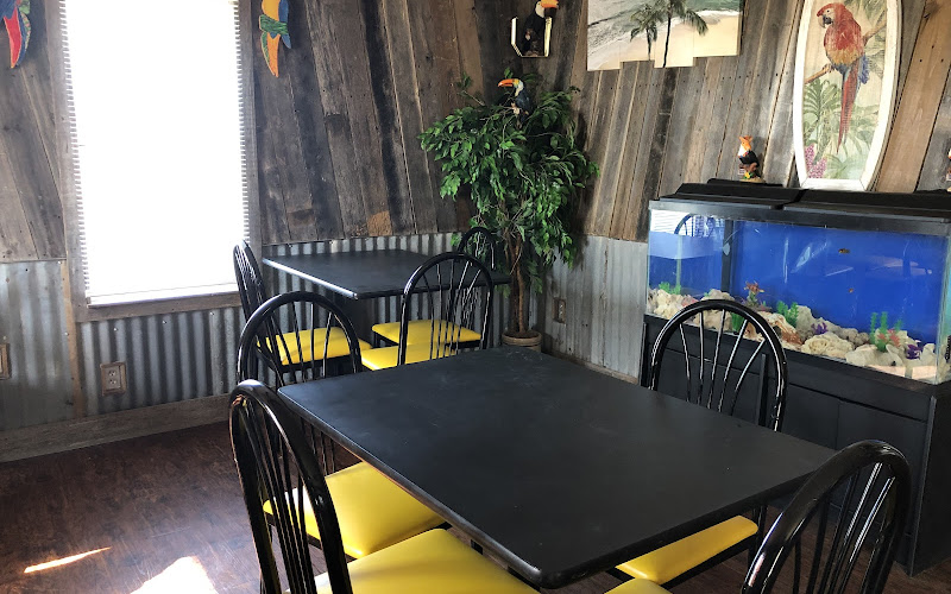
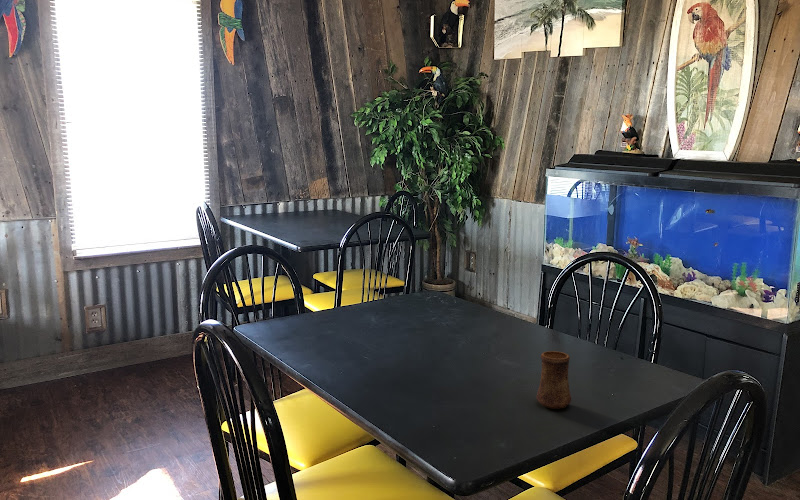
+ cup [535,350,572,410]
